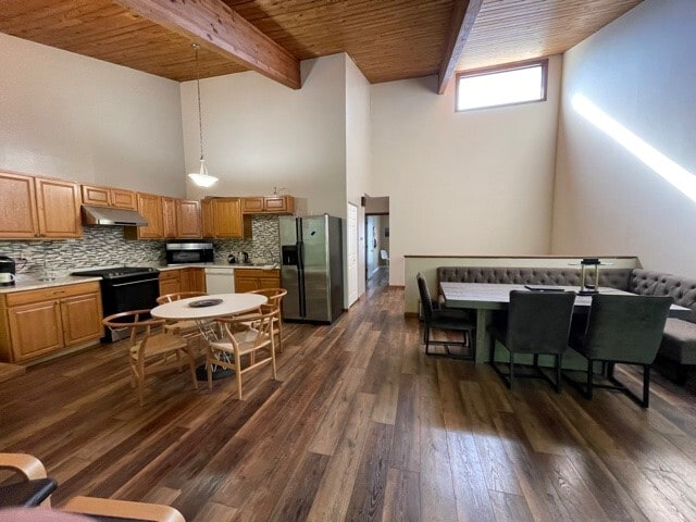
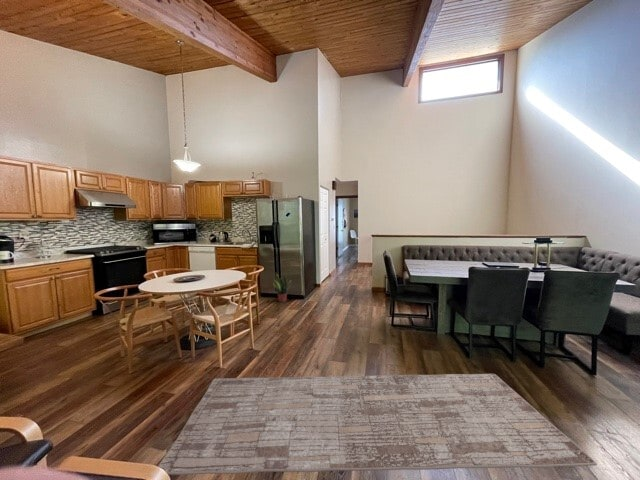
+ potted plant [272,272,292,303]
+ rug [158,373,598,476]
